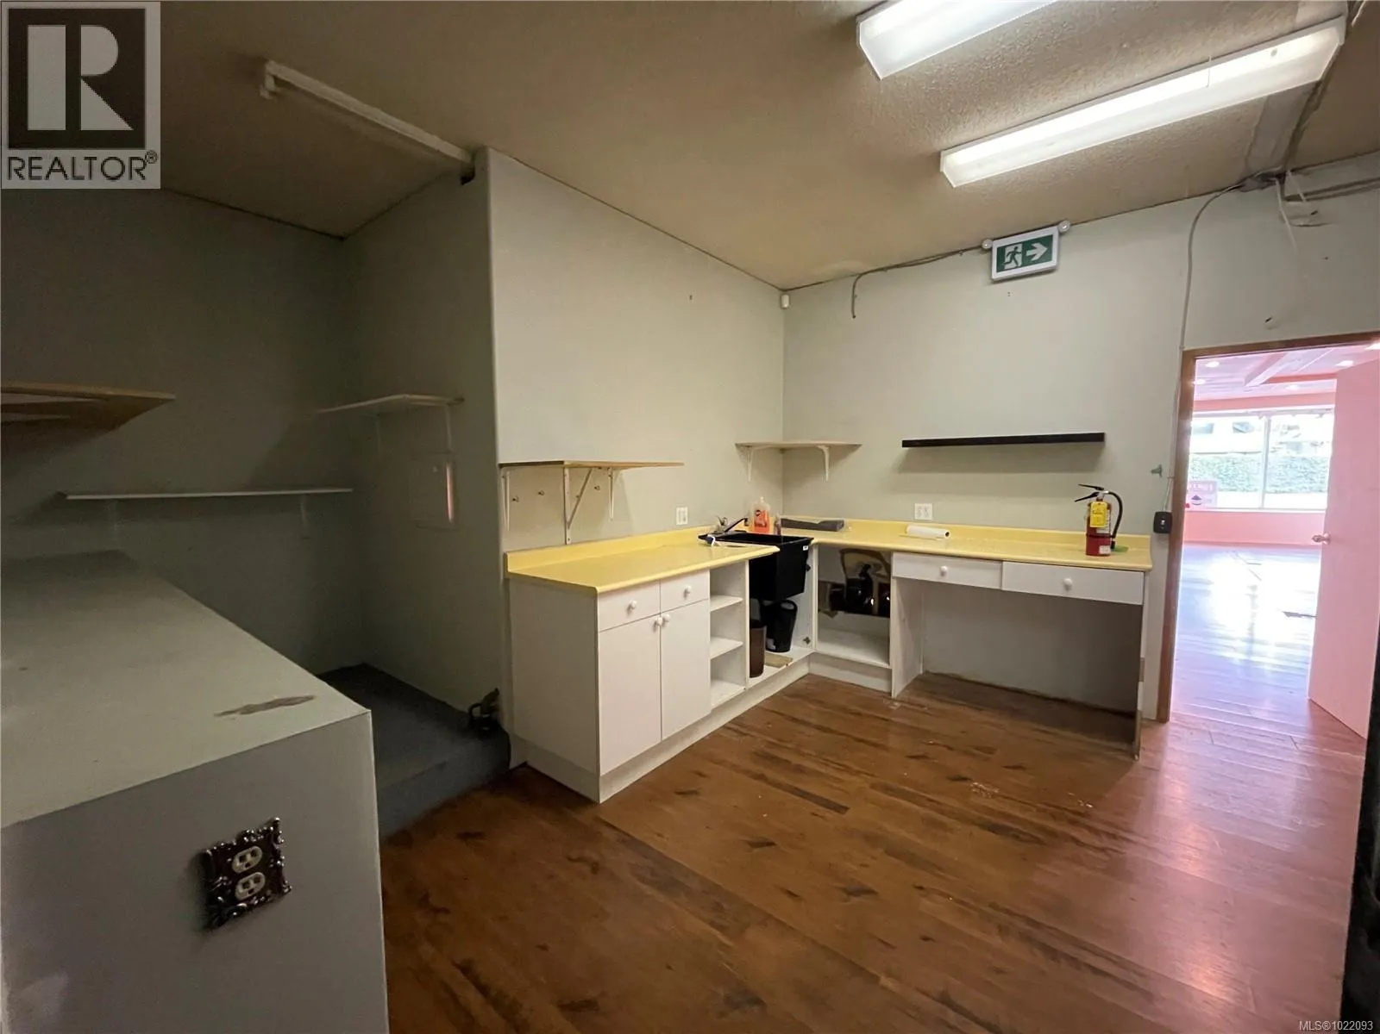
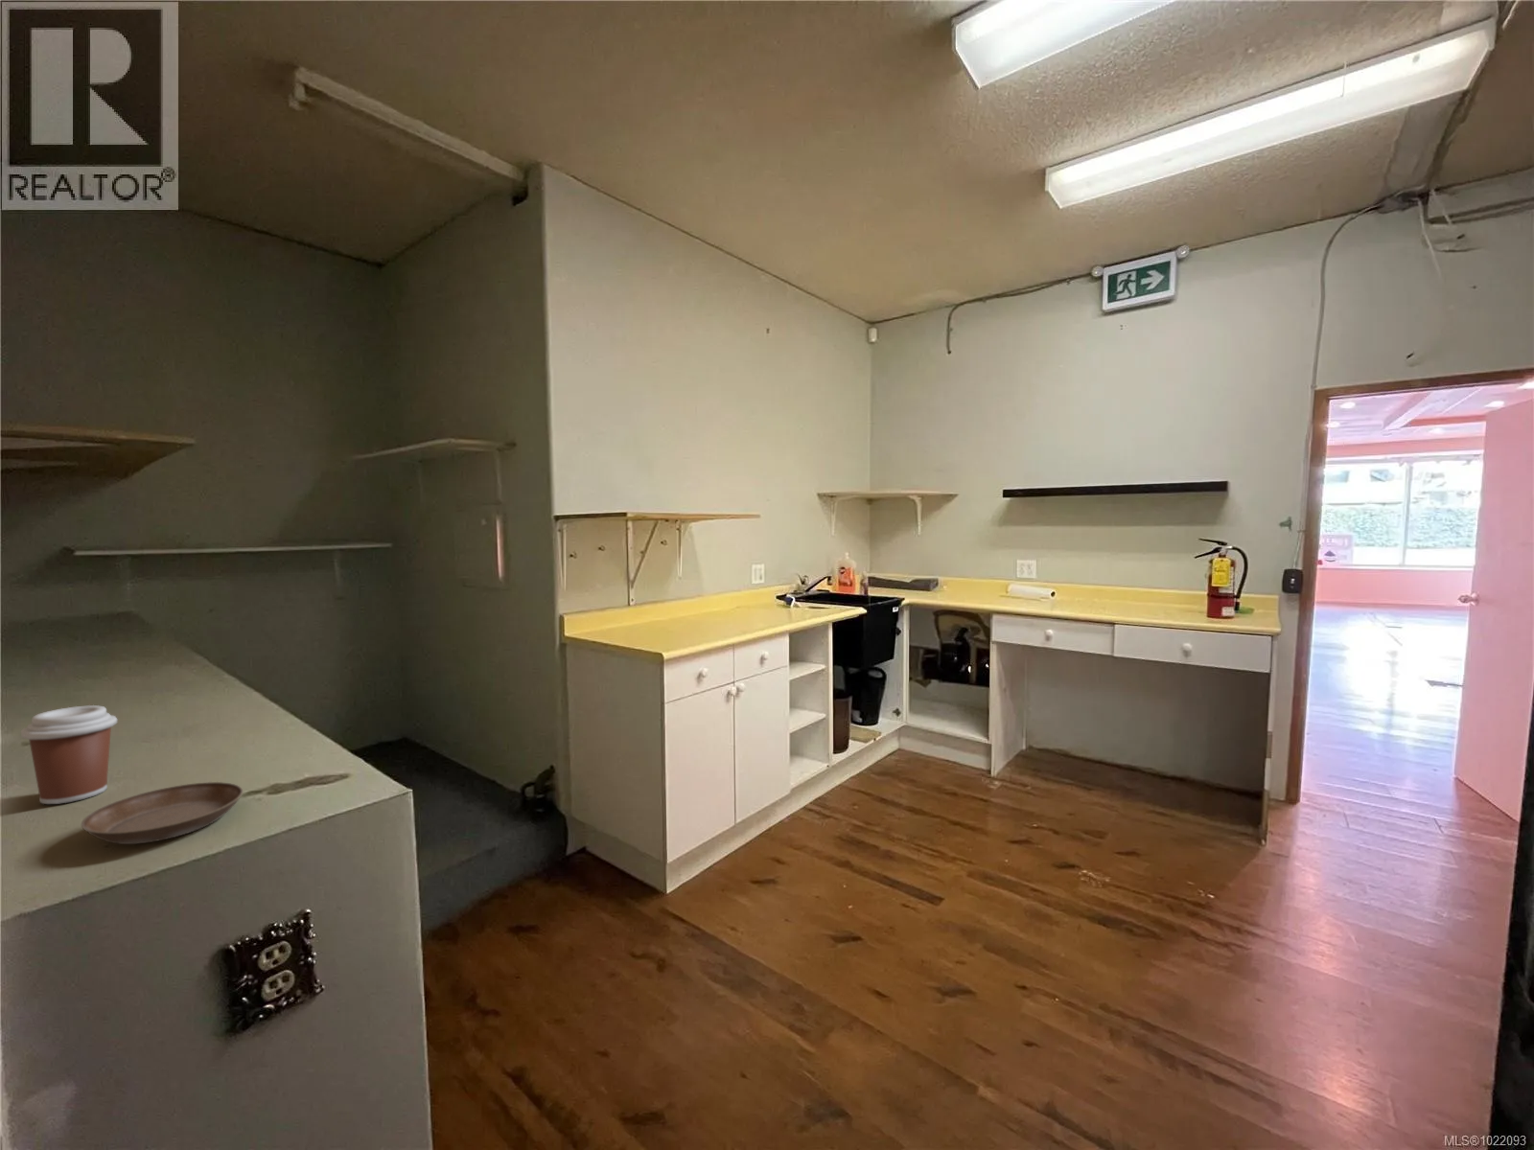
+ coffee cup [21,704,118,805]
+ saucer [81,782,244,846]
